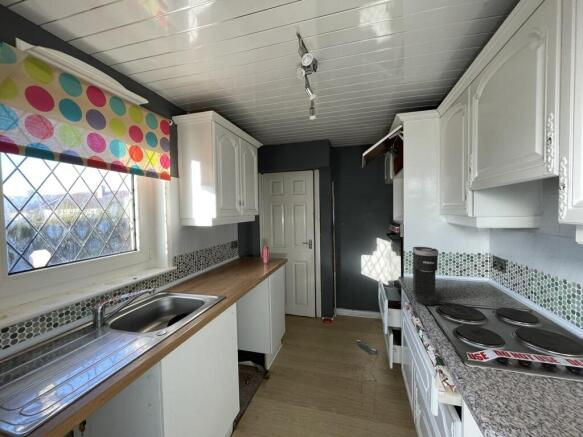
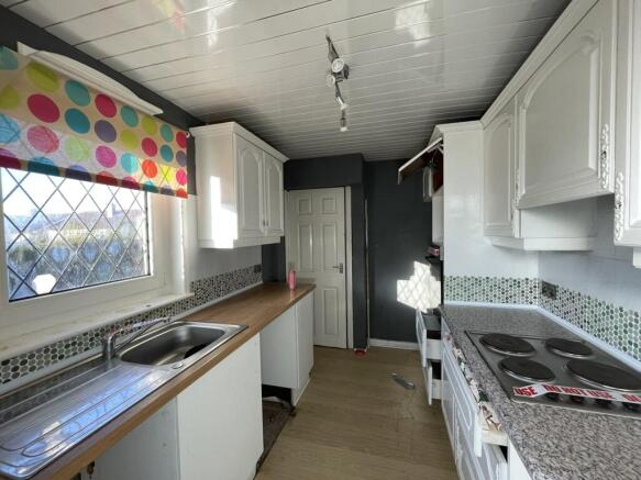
- coffee maker [412,246,439,306]
